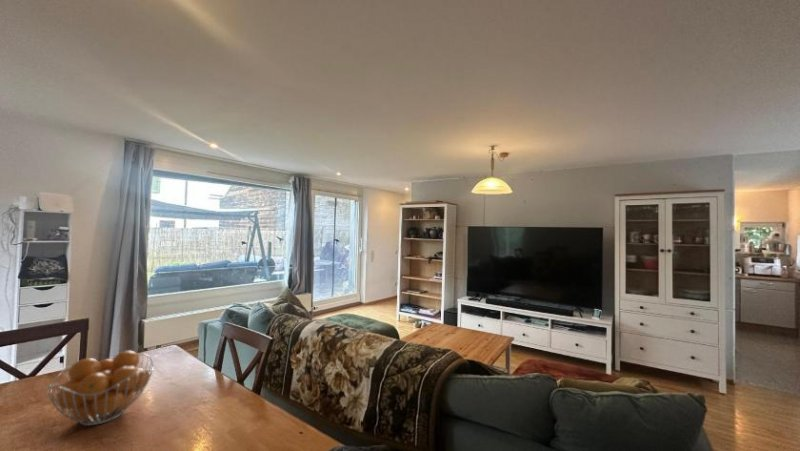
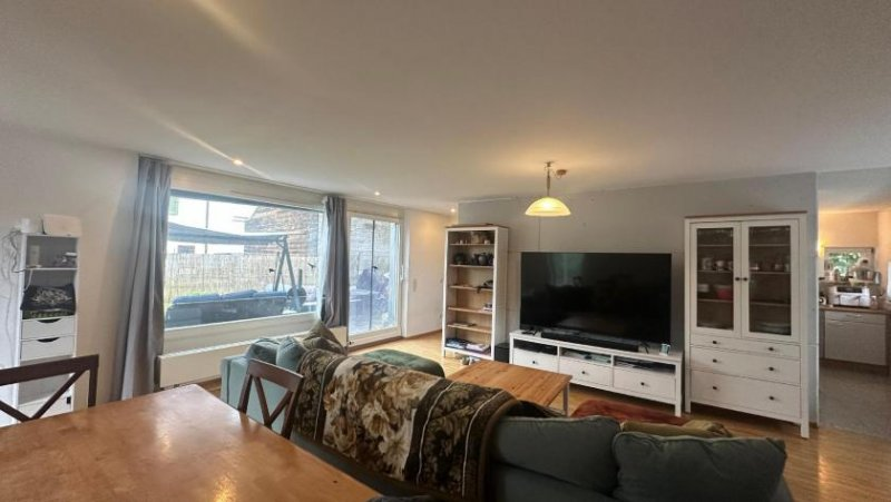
- fruit basket [45,350,155,427]
